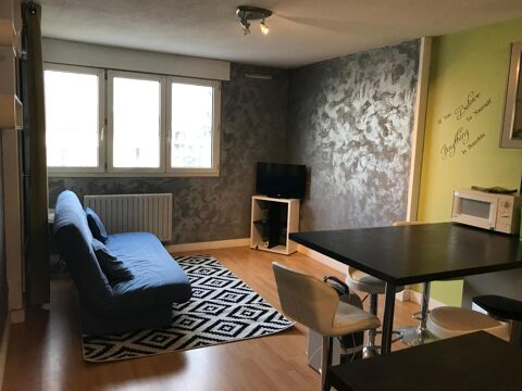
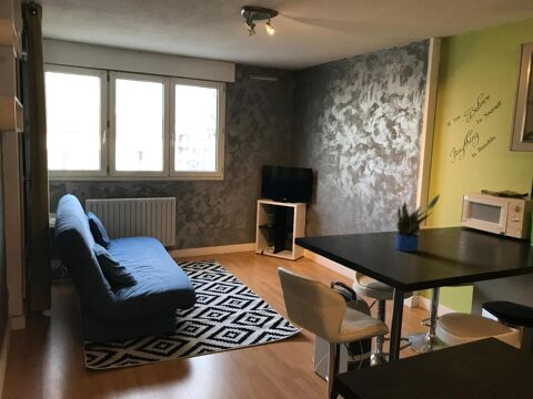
+ potted plant [394,193,441,253]
